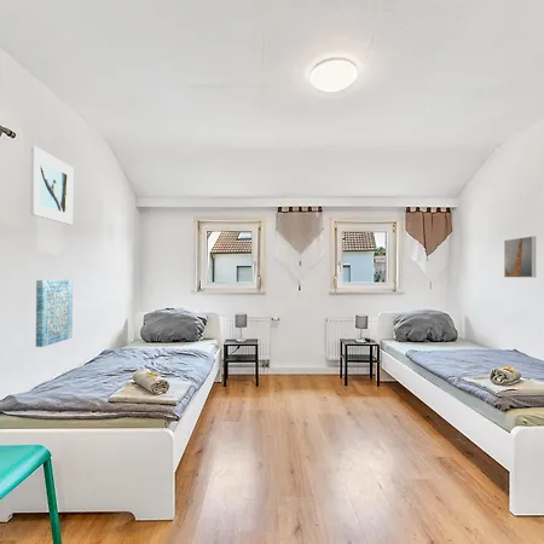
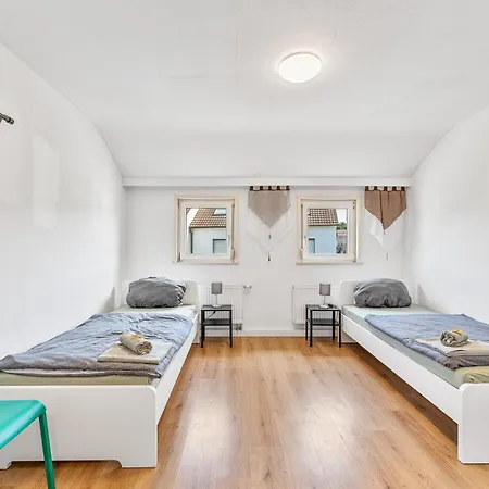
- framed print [29,145,74,226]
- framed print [503,235,537,278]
- wall art [35,278,74,348]
